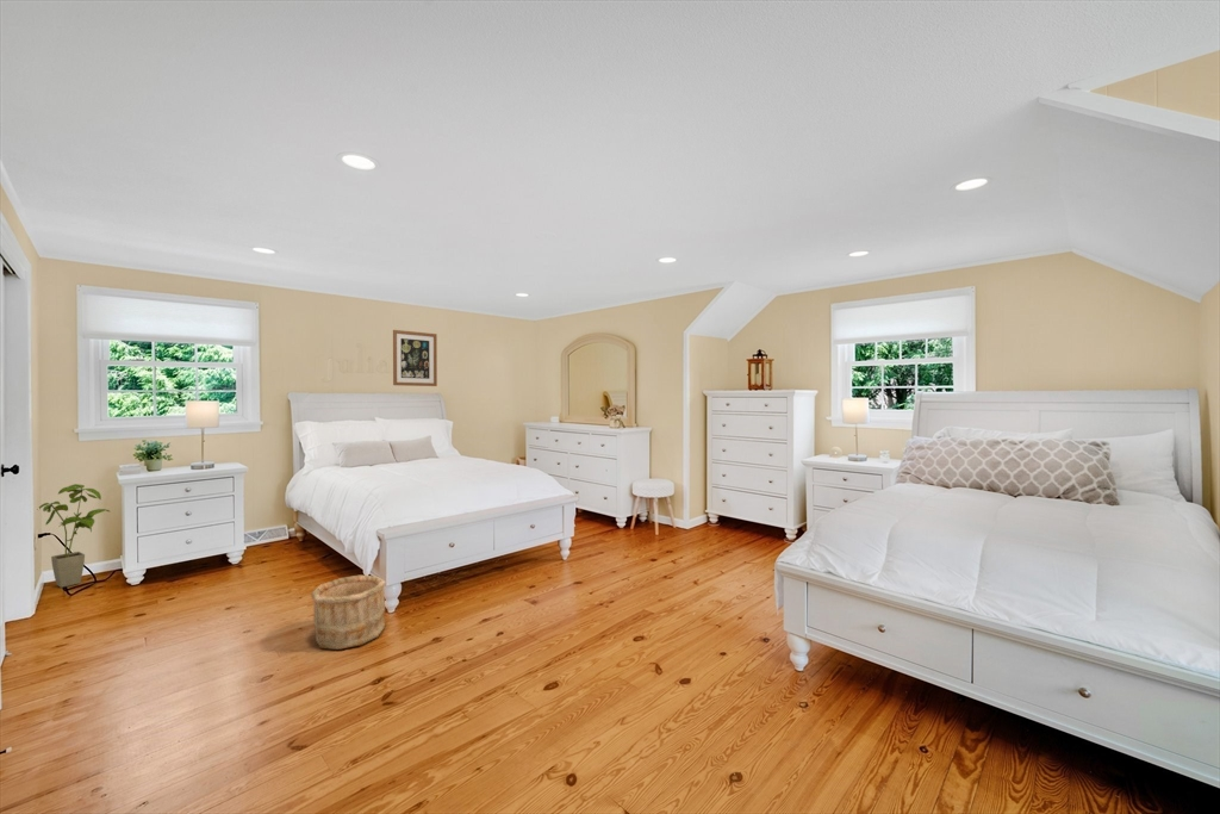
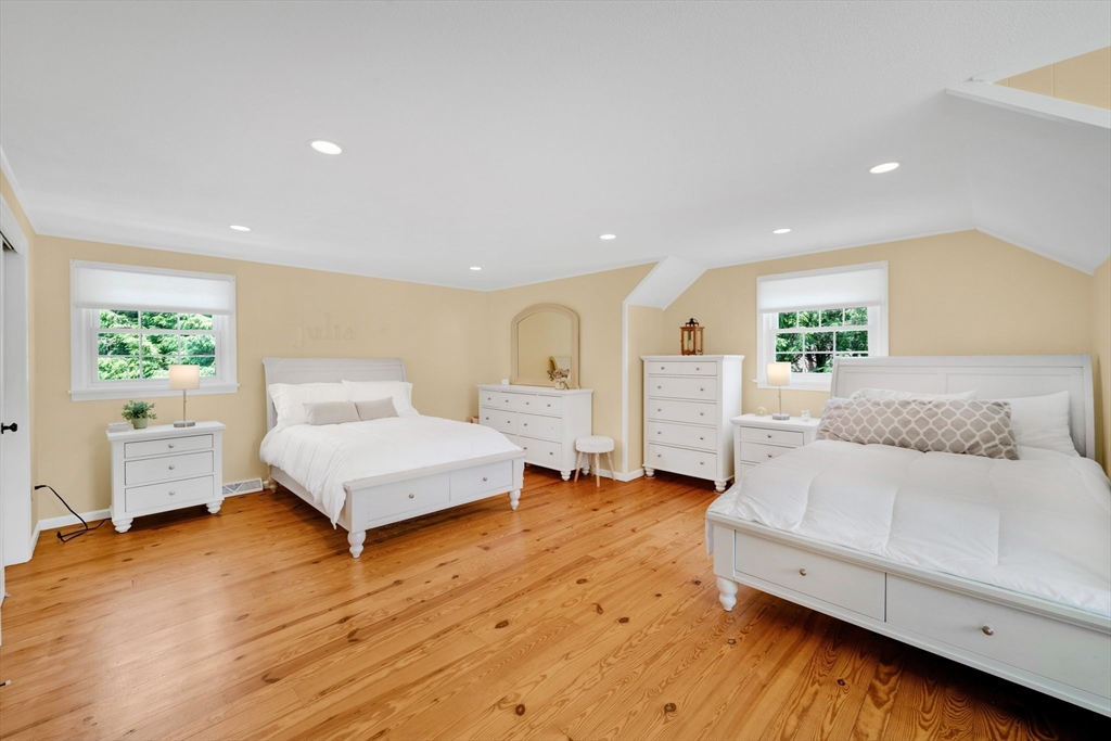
- wooden bucket [310,574,387,651]
- house plant [38,483,111,589]
- wall art [392,329,438,387]
